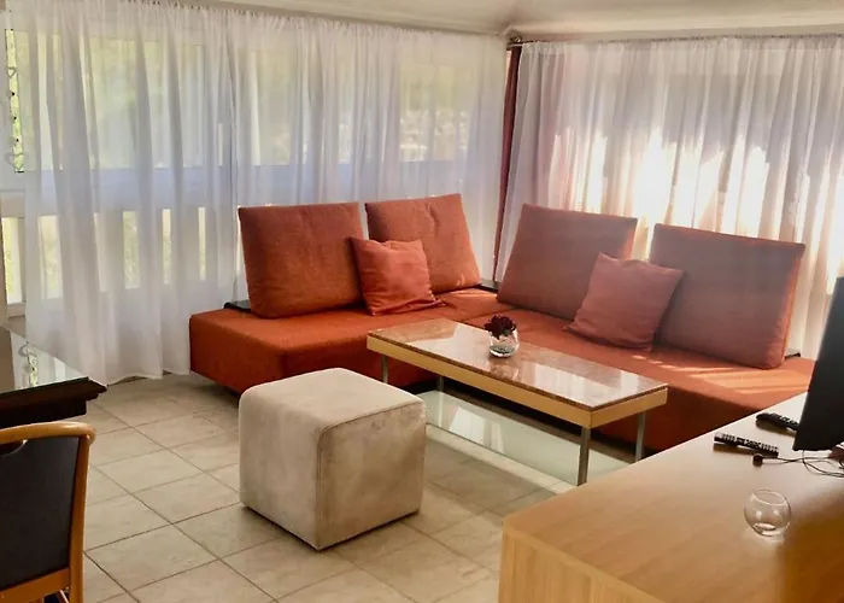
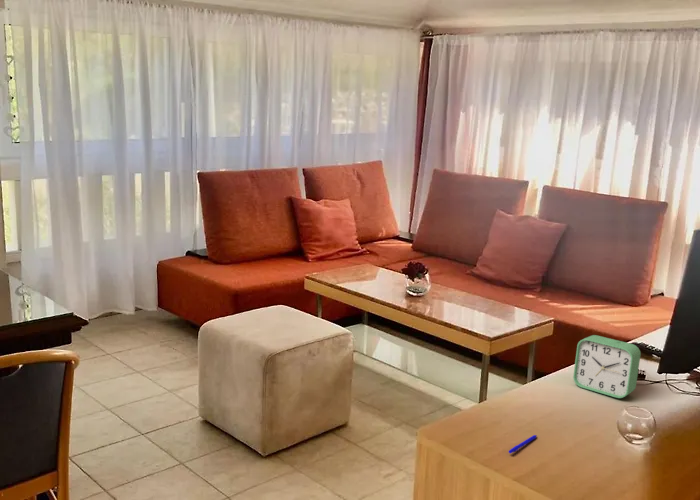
+ alarm clock [572,334,642,399]
+ pen [508,434,538,454]
